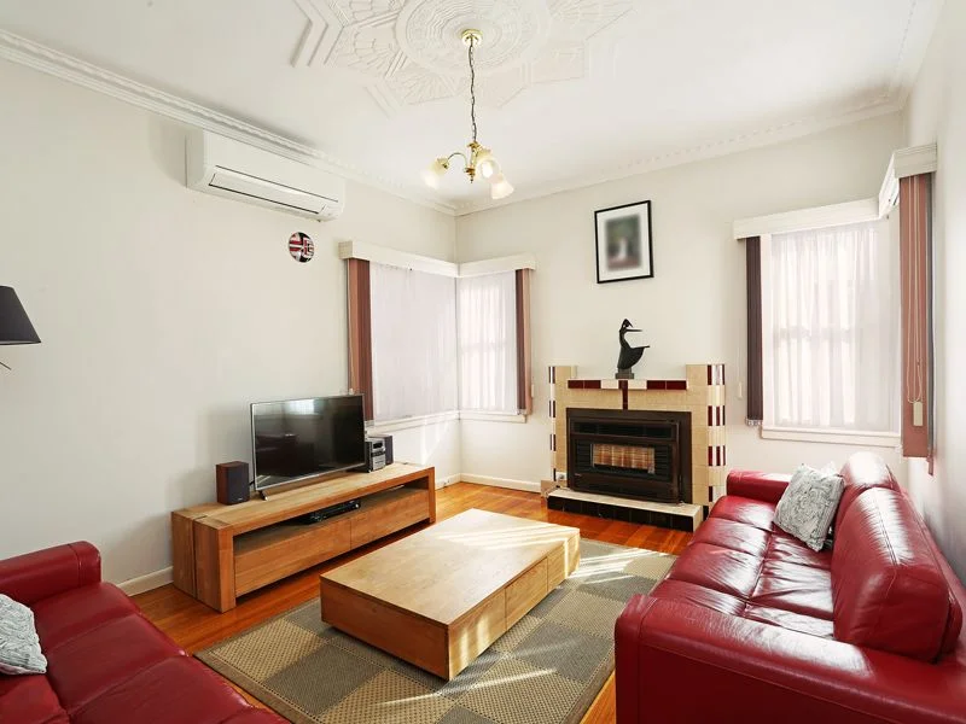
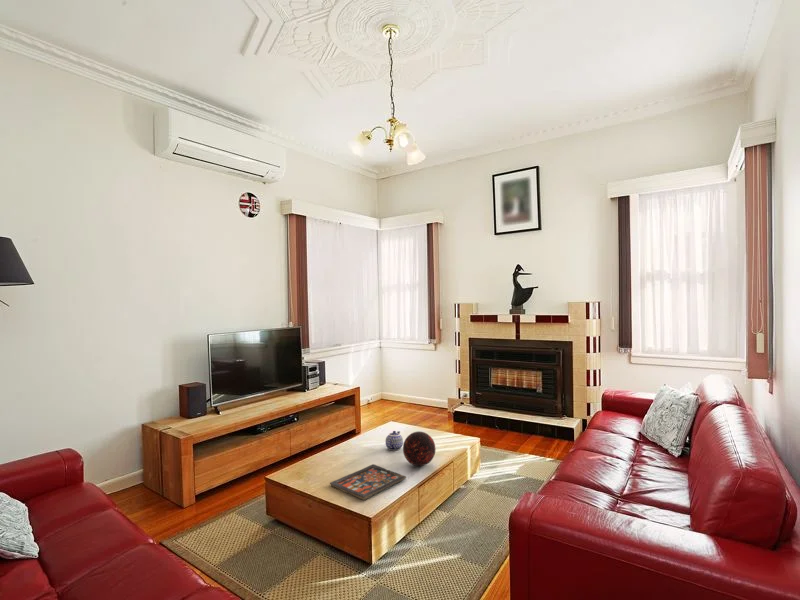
+ board game [329,463,407,501]
+ teapot [385,430,404,451]
+ decorative orb [402,430,437,467]
